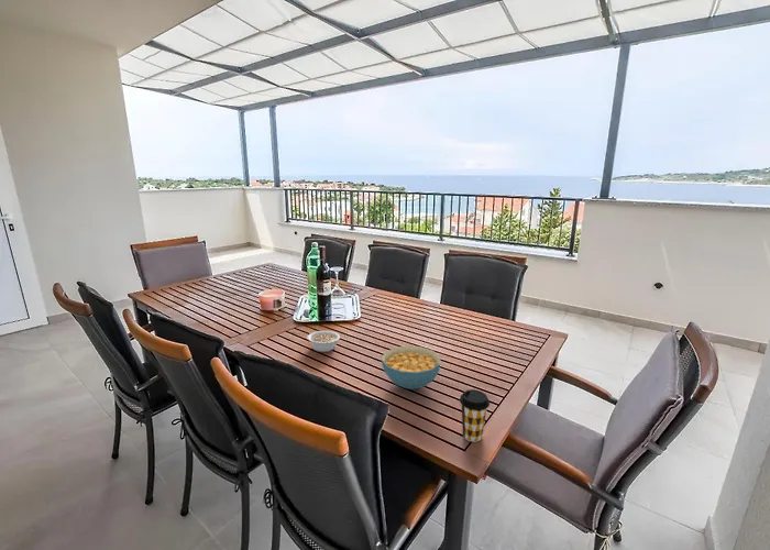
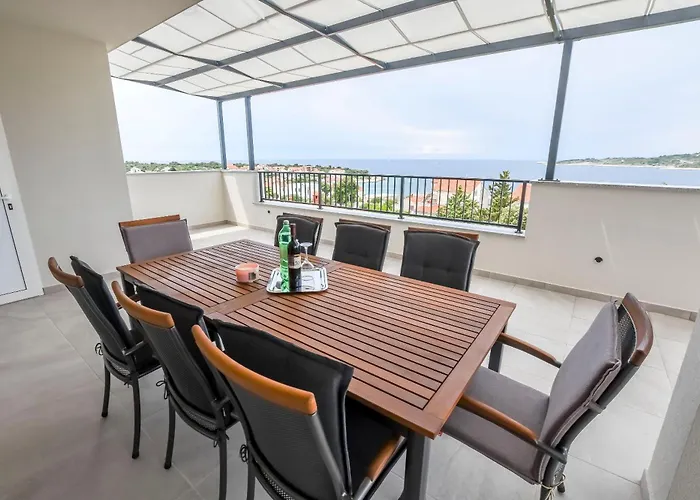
- coffee cup [459,388,491,443]
- legume [306,330,341,353]
- cereal bowl [381,345,442,391]
